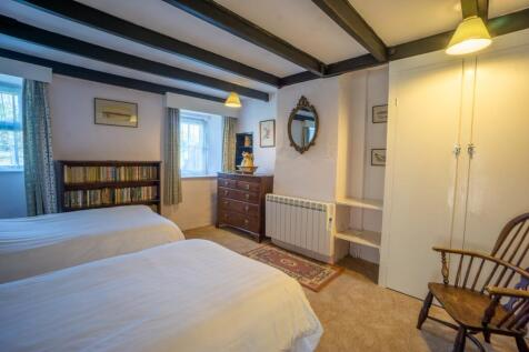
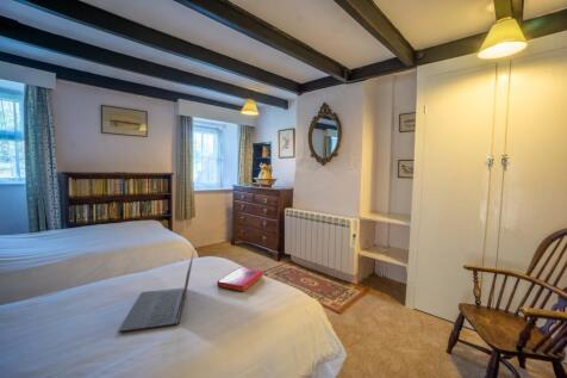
+ laptop [118,248,195,333]
+ hardback book [216,266,264,292]
